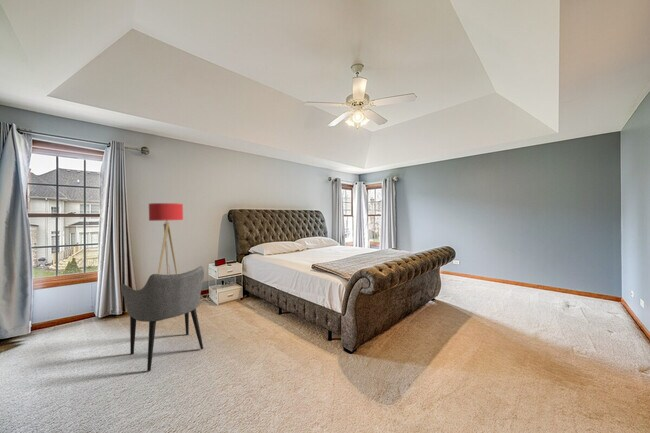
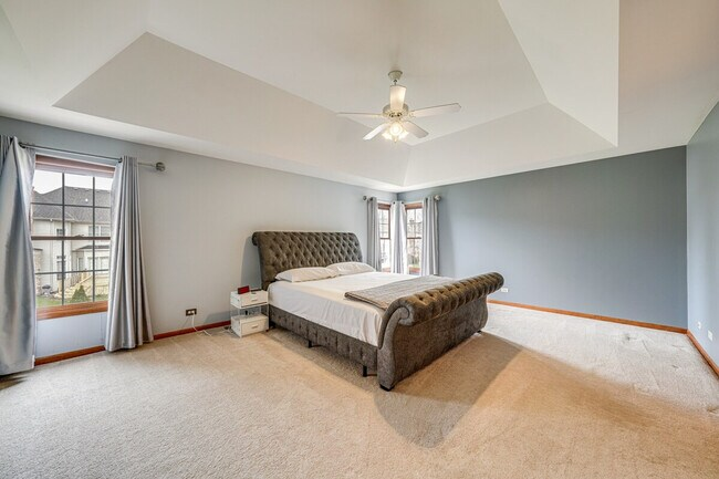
- floor lamp [148,202,184,275]
- armchair [120,265,205,372]
